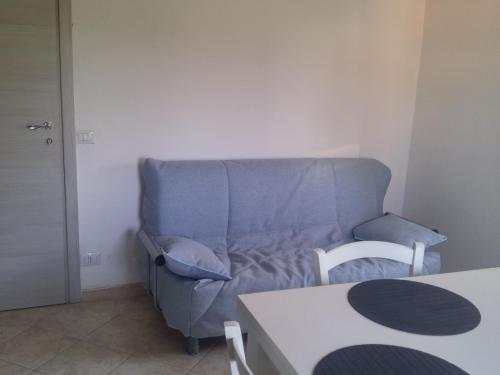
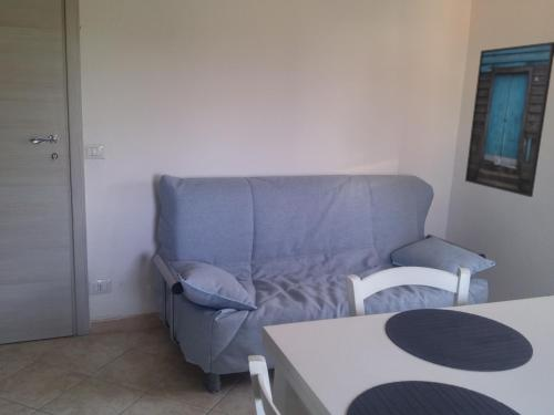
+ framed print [464,41,554,198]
